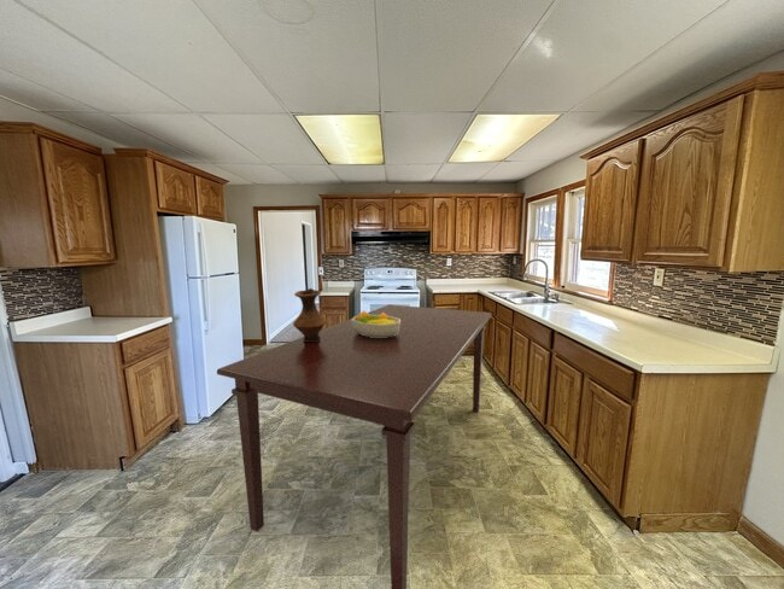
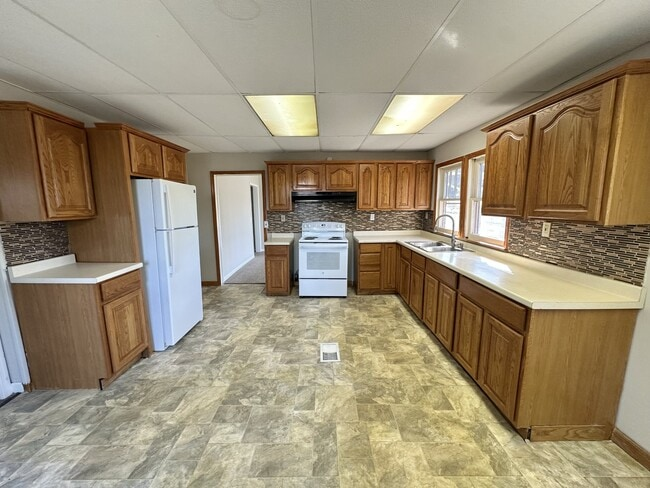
- dining table [216,304,493,589]
- fruit bowl [351,310,400,338]
- vase [292,287,328,342]
